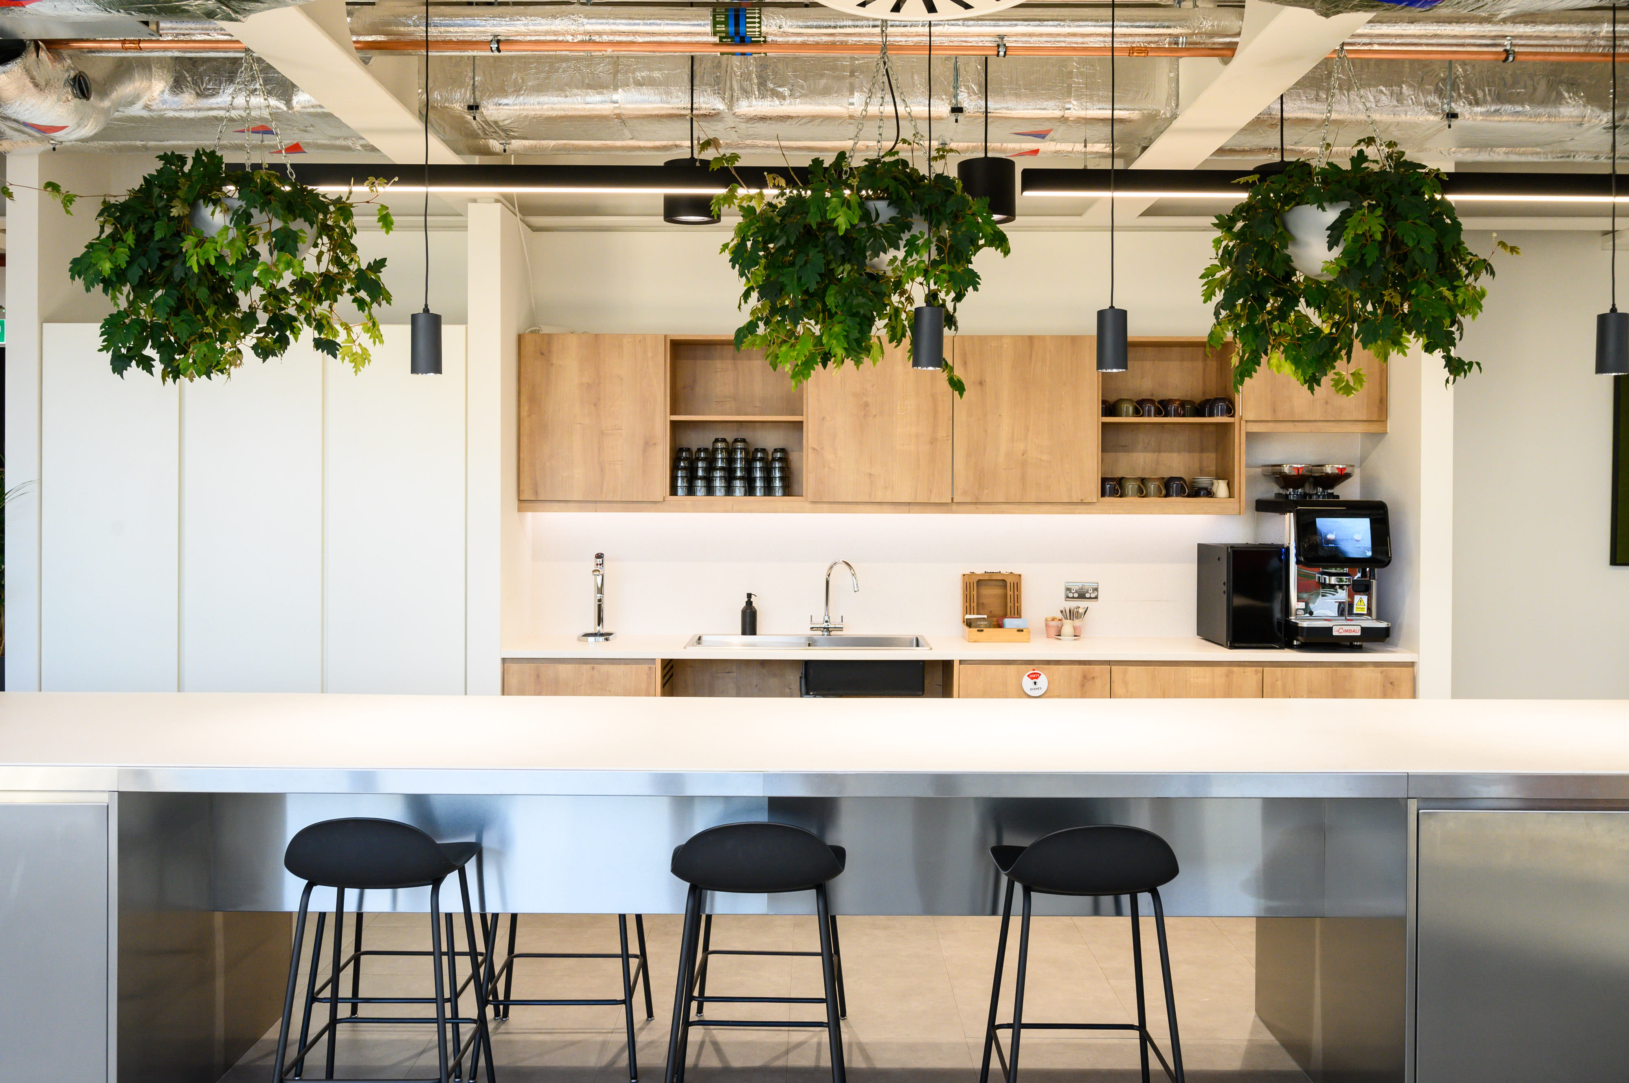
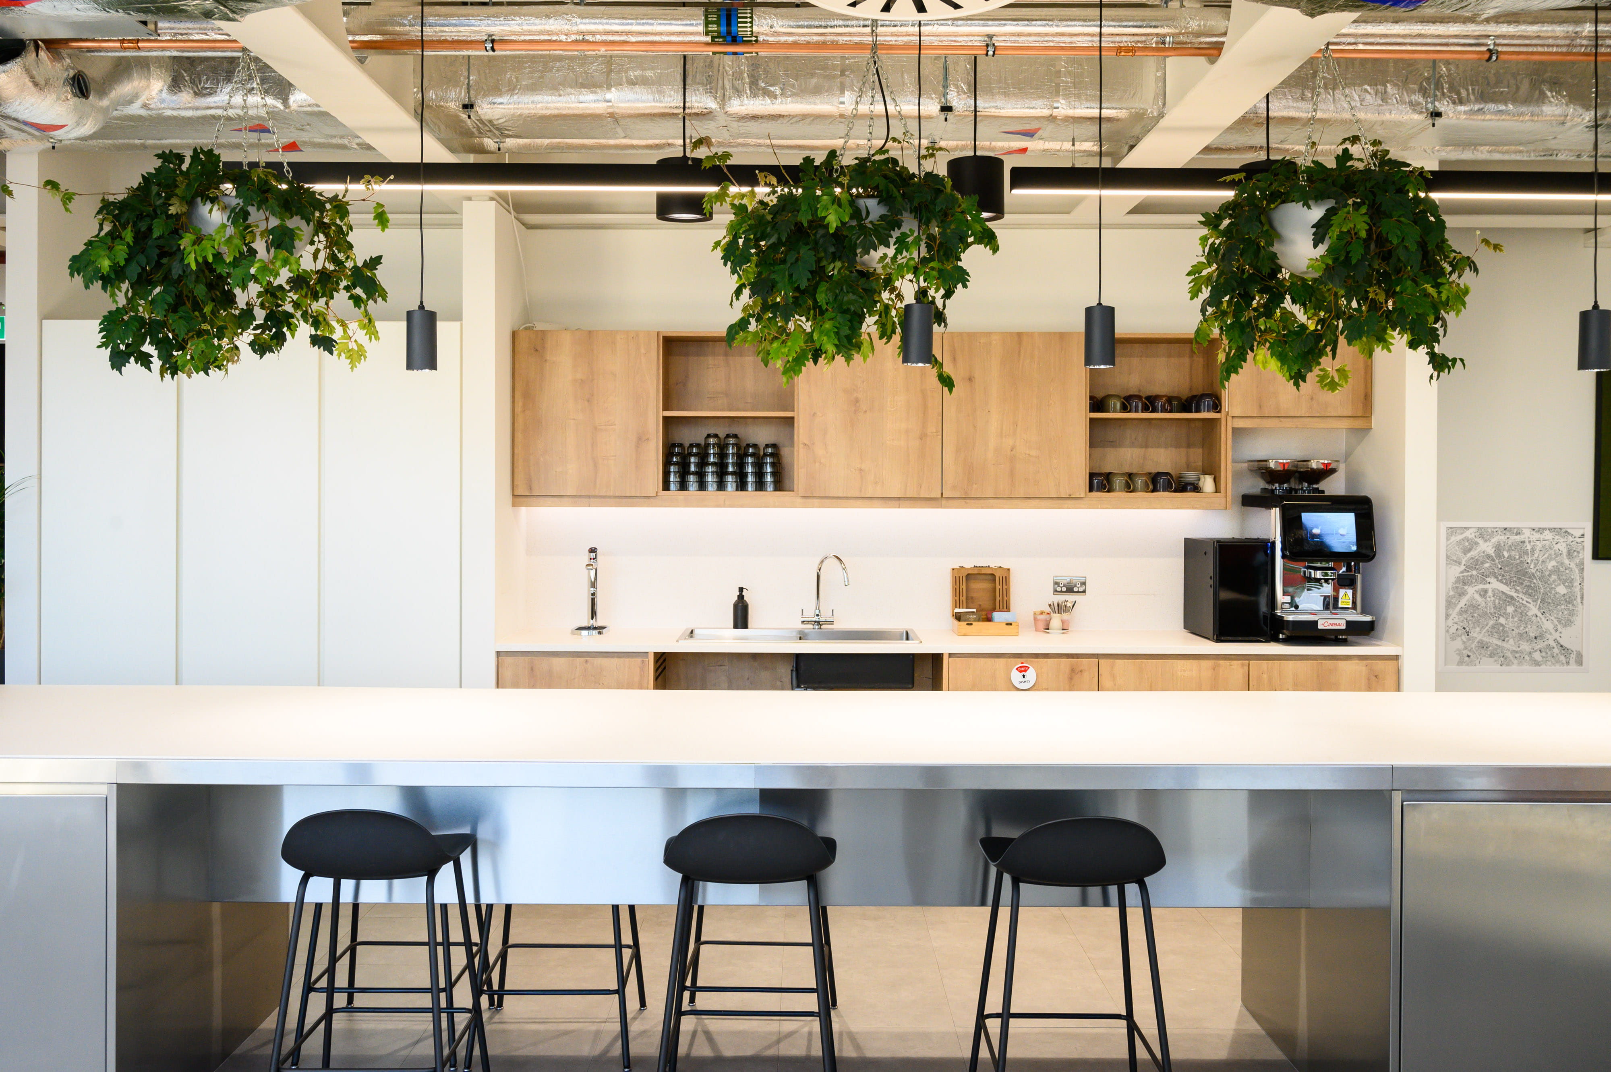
+ wall art [1435,522,1592,674]
